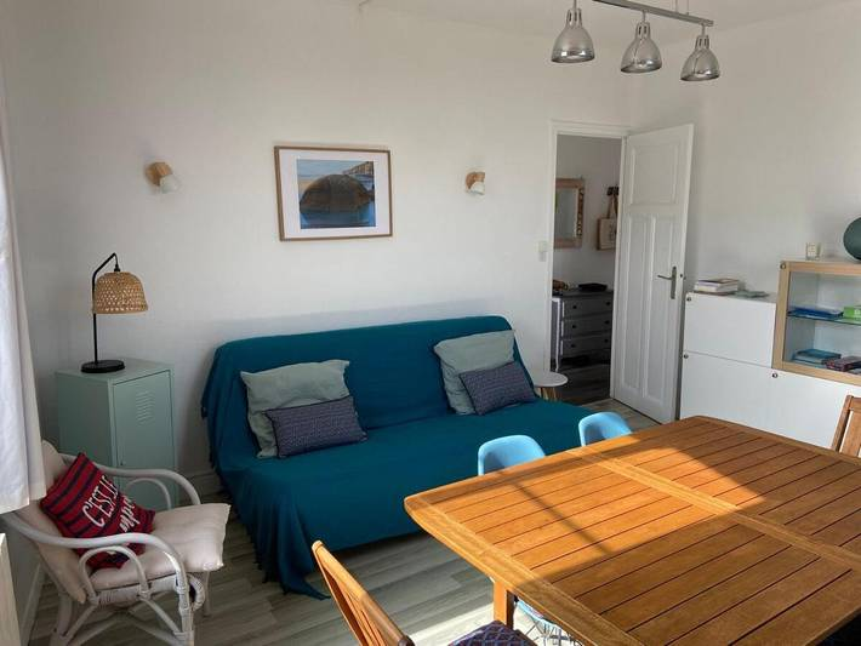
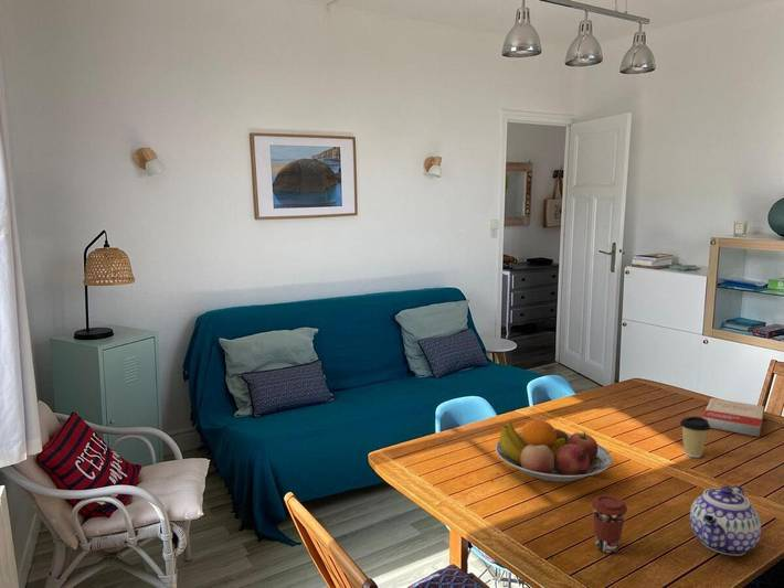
+ coffee cup [590,494,628,554]
+ teapot [689,484,762,557]
+ book [701,397,765,438]
+ fruit bowl [495,419,613,483]
+ coffee cup [679,416,711,459]
